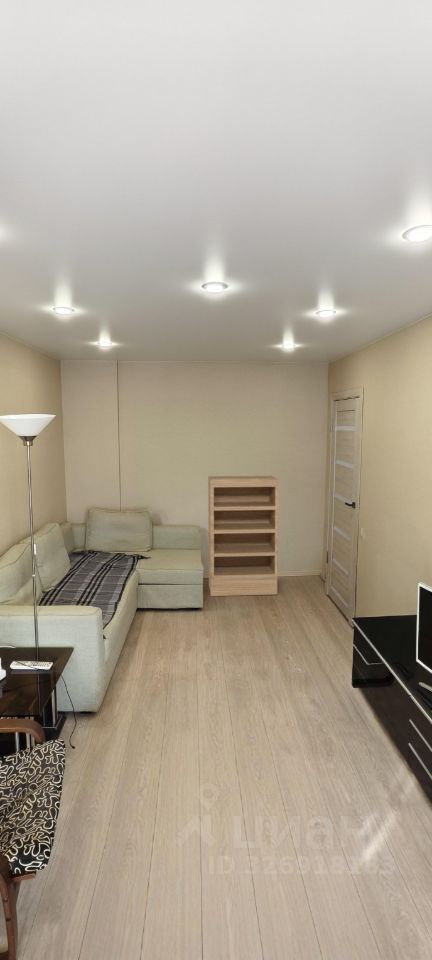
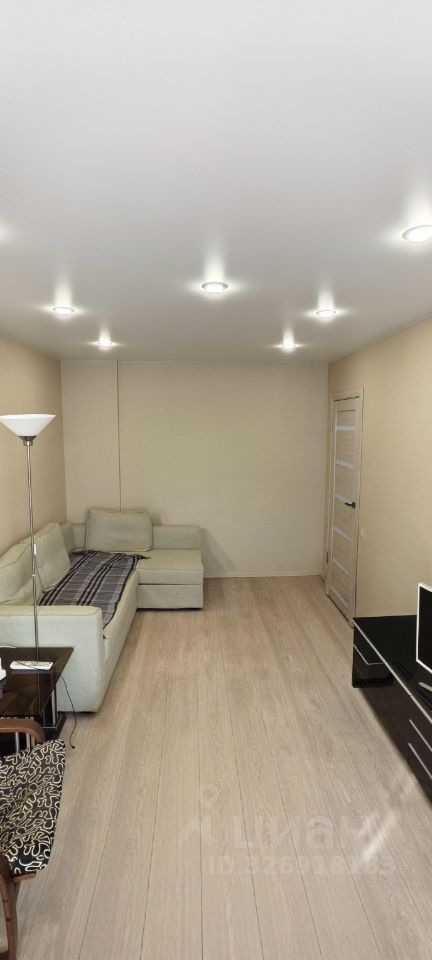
- bookcase [207,475,279,597]
